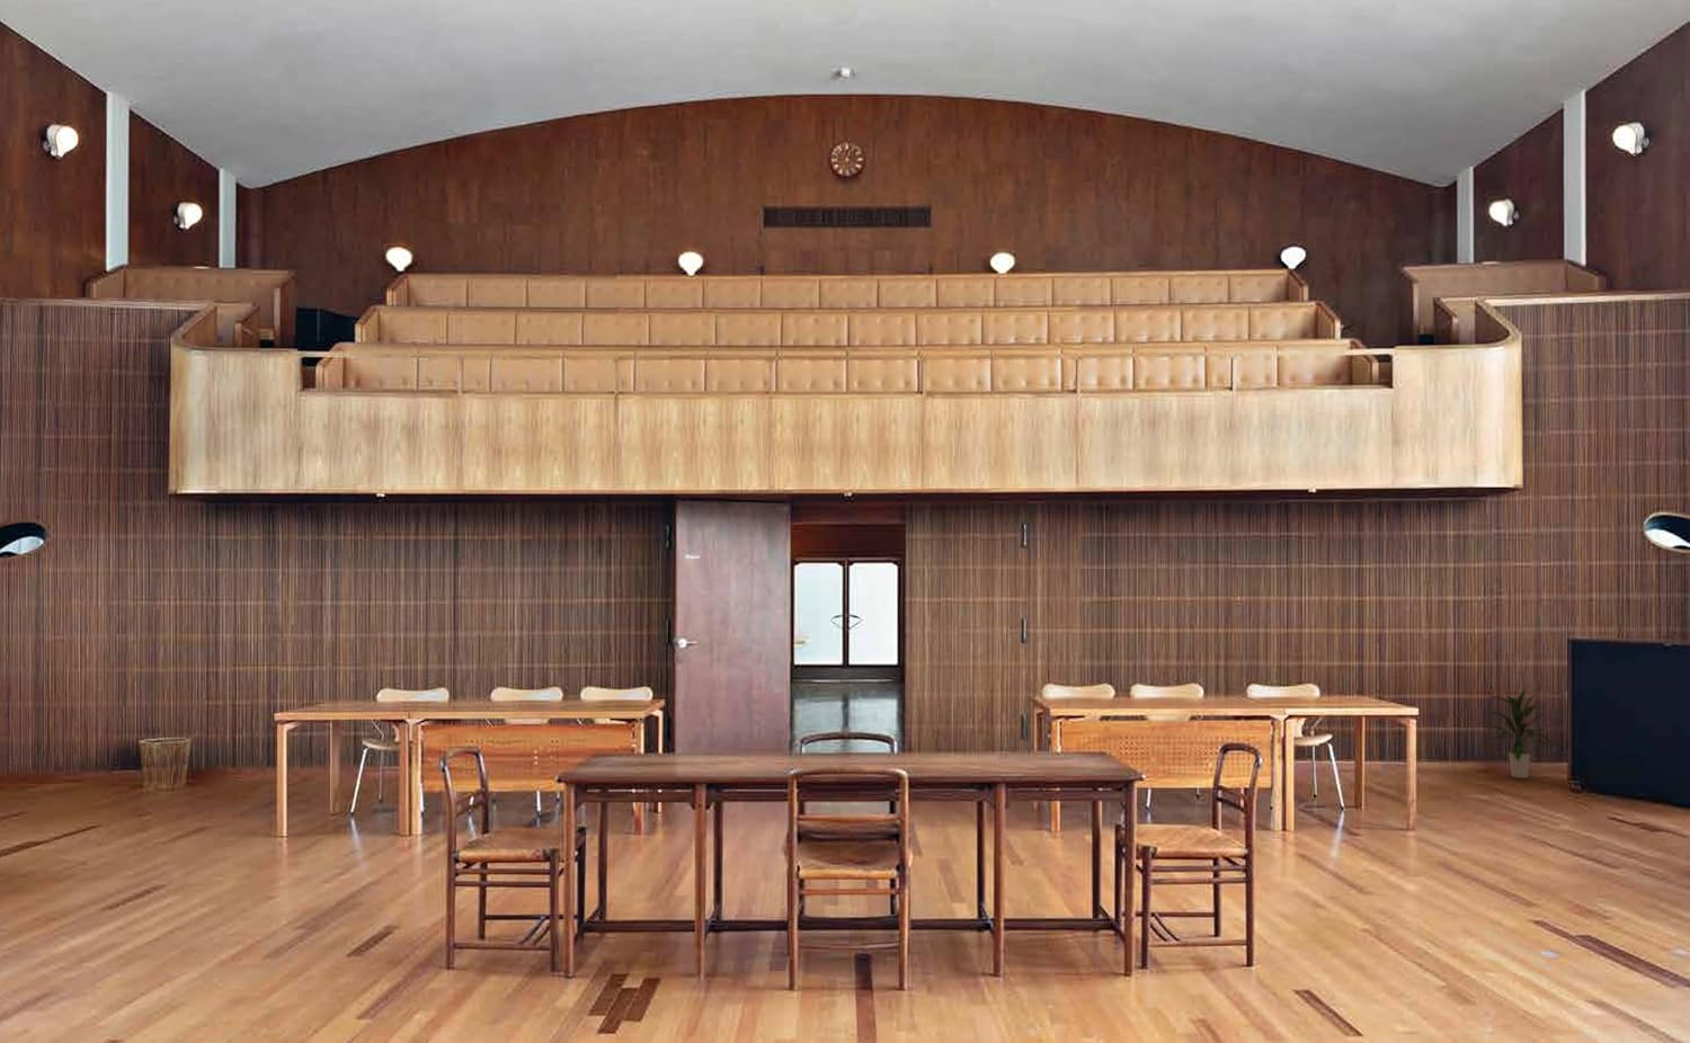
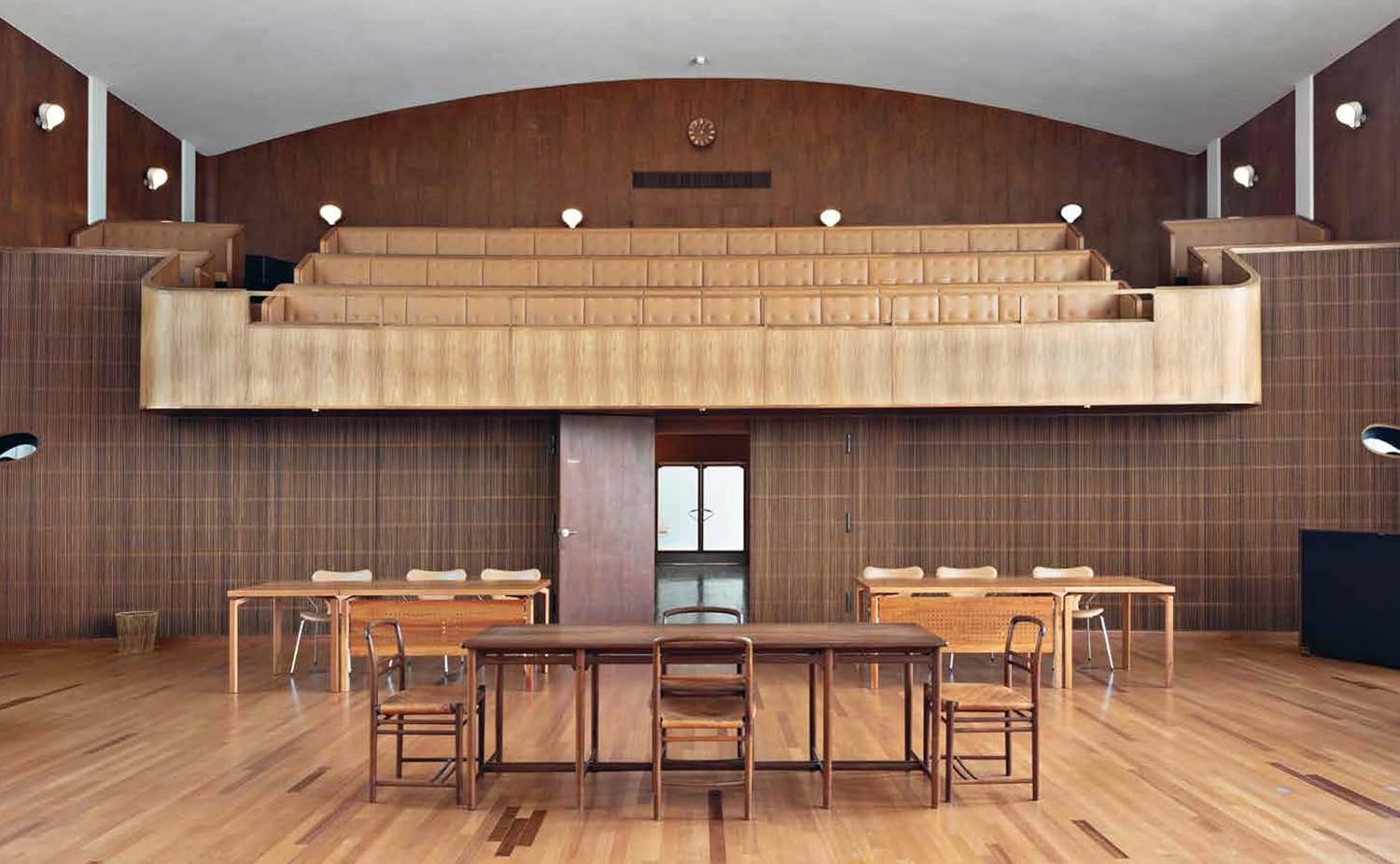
- indoor plant [1480,687,1552,780]
